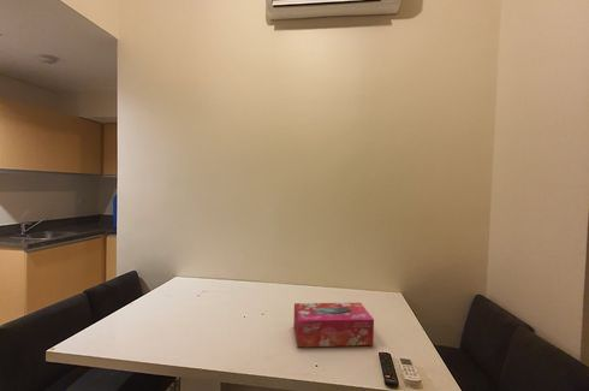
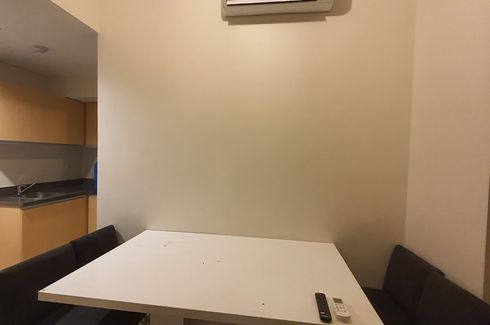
- tissue box [292,302,375,348]
